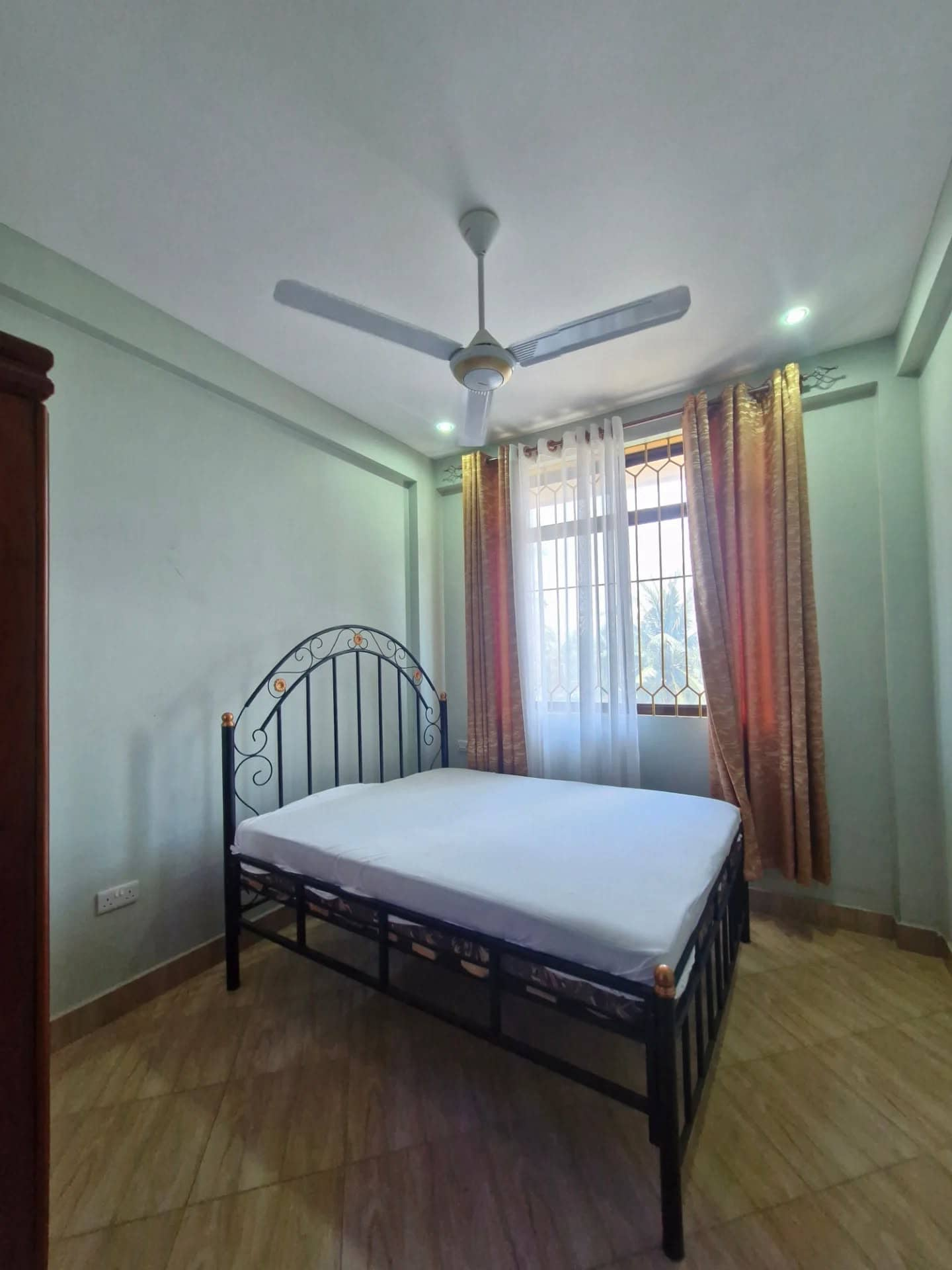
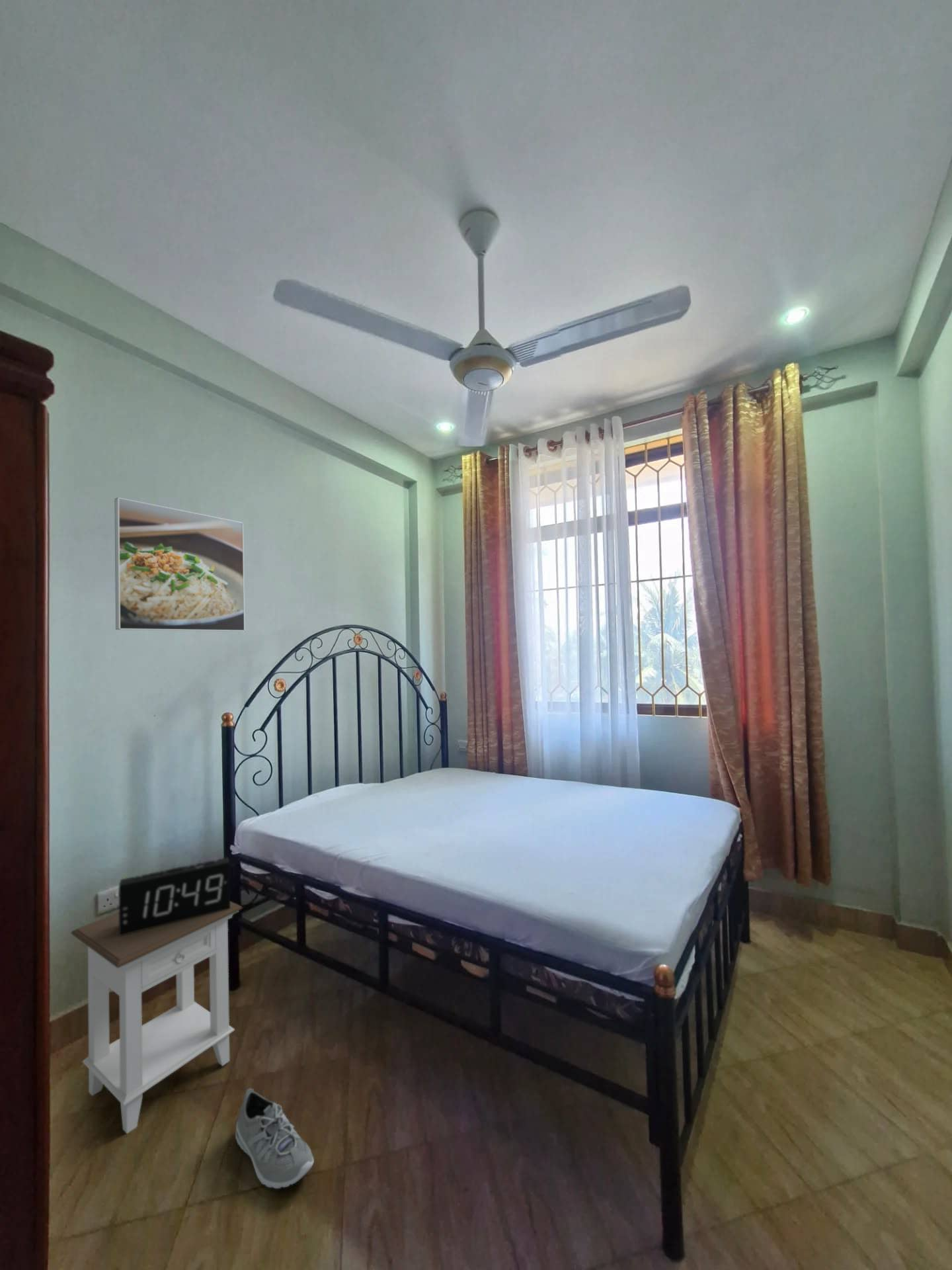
+ alarm clock [118,857,231,936]
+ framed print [114,497,246,632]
+ sneaker [235,1087,315,1189]
+ nightstand [70,901,243,1134]
